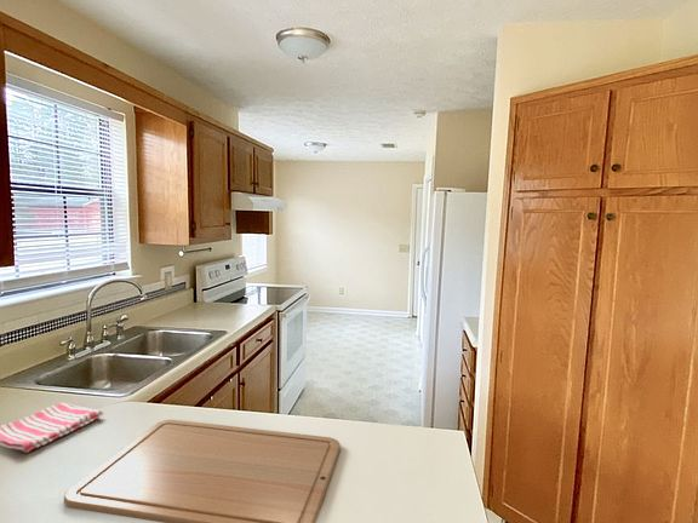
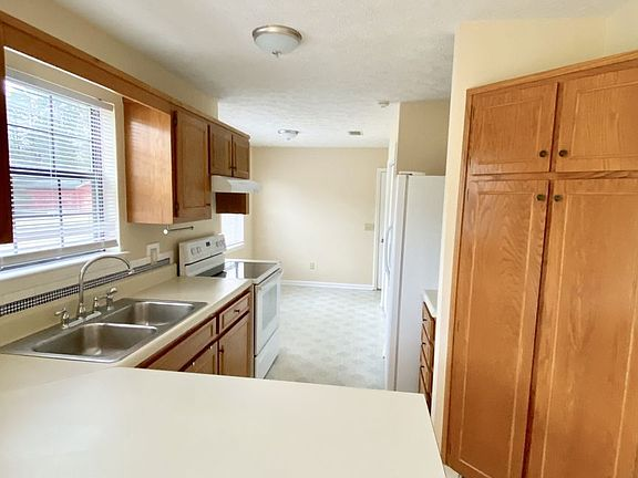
- chopping board [63,419,342,523]
- dish towel [0,402,104,454]
